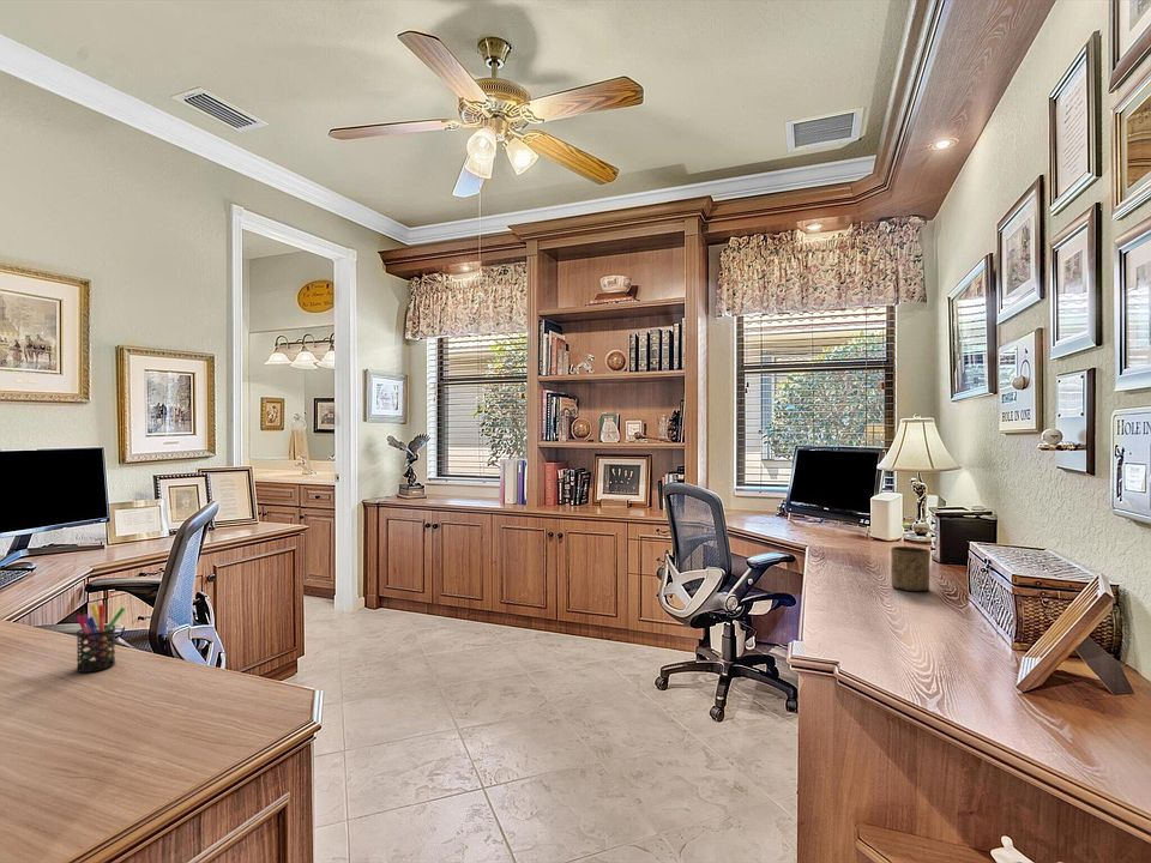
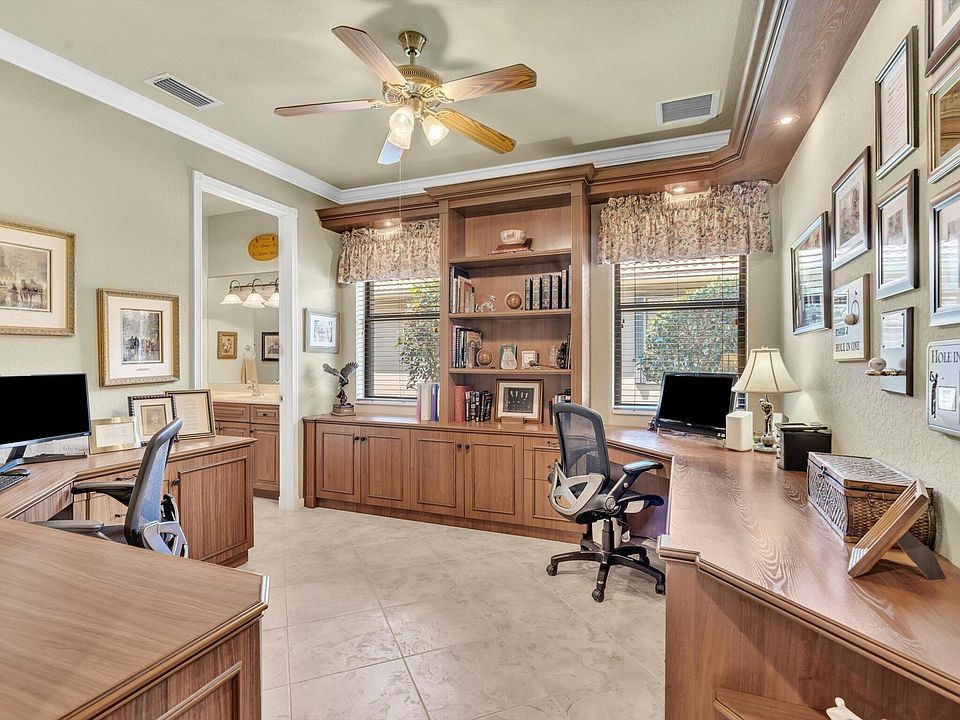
- cup [890,545,932,592]
- pen holder [76,603,126,674]
